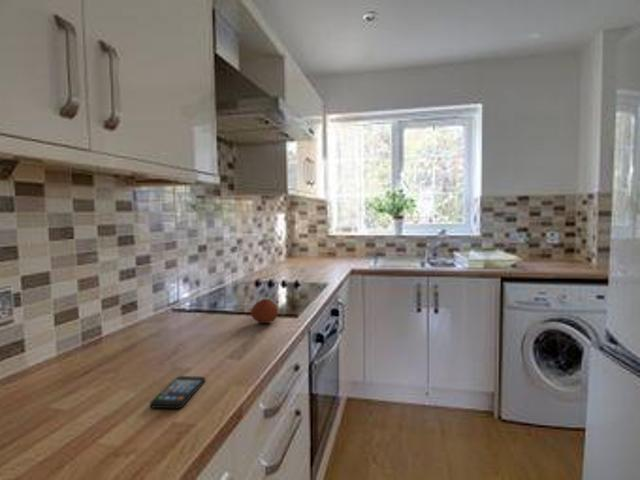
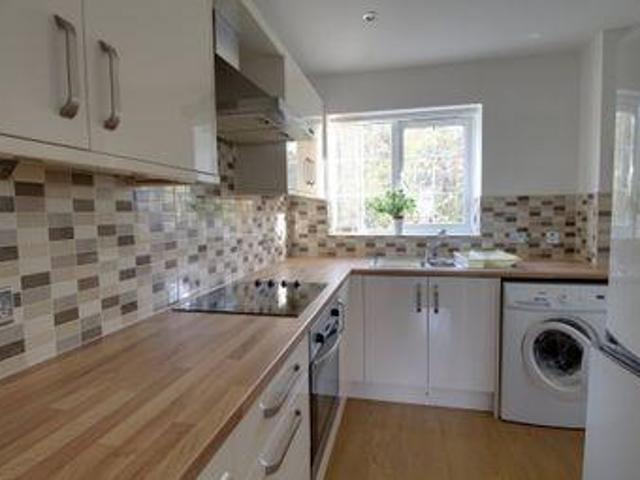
- fruit [250,298,279,324]
- smartphone [149,375,206,410]
